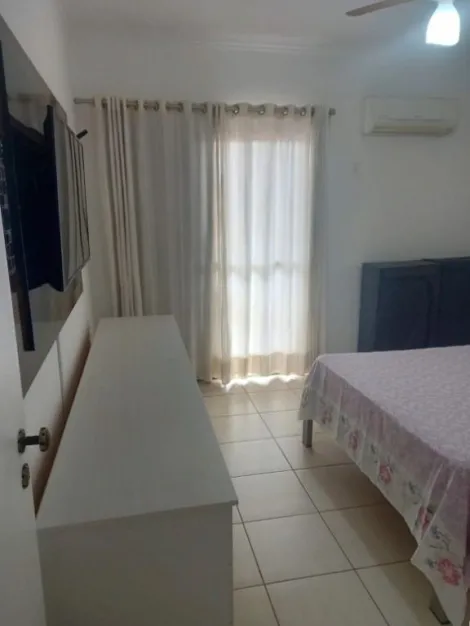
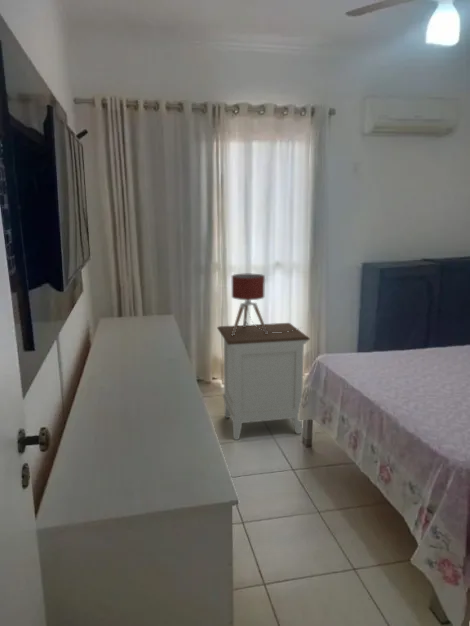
+ table lamp [231,273,303,336]
+ nightstand [216,322,311,441]
